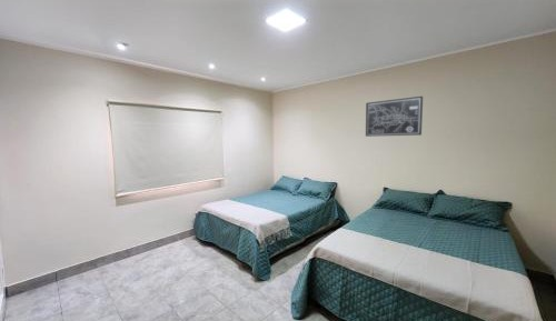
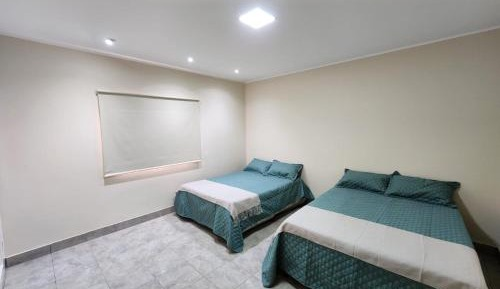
- wall art [365,96,424,138]
